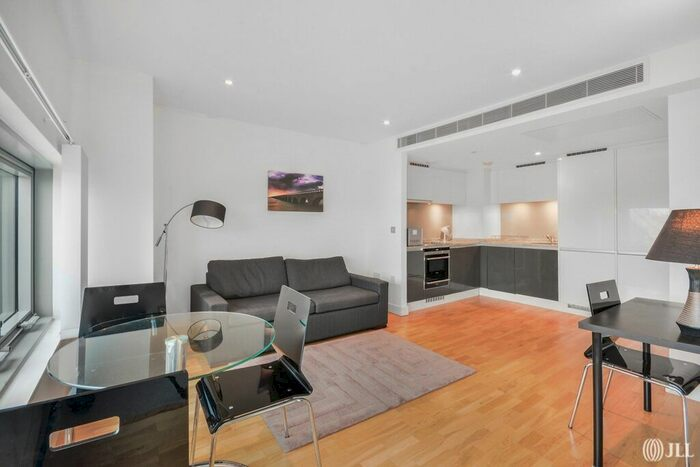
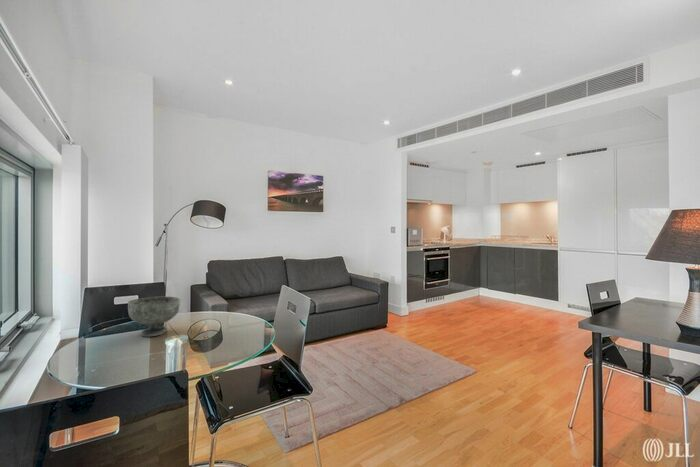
+ decorative bowl [127,295,182,337]
